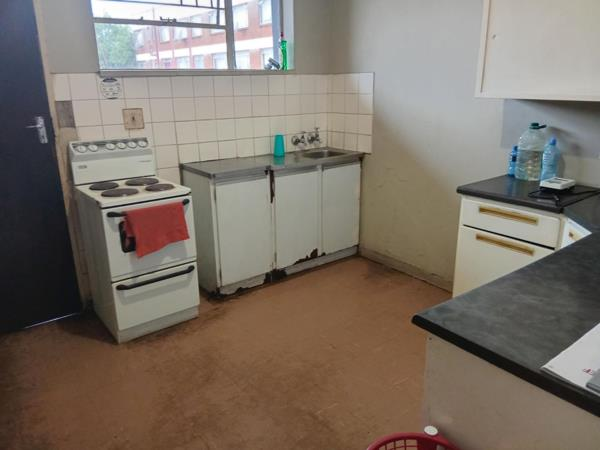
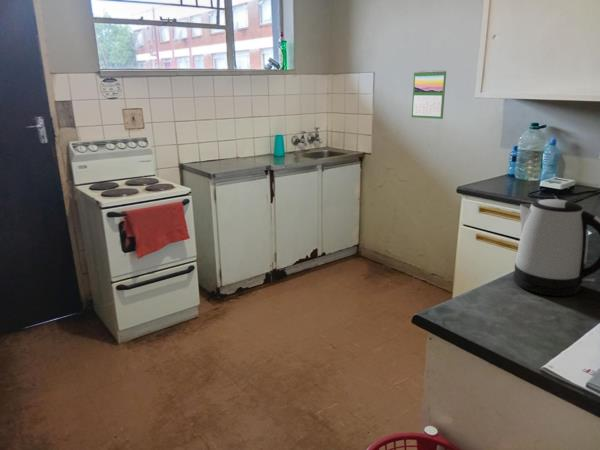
+ calendar [411,69,447,120]
+ kettle [512,198,600,297]
